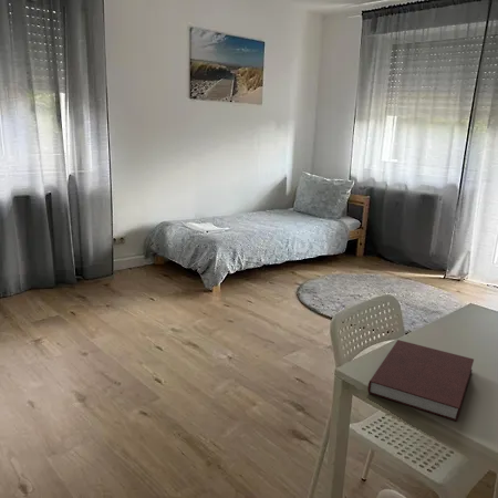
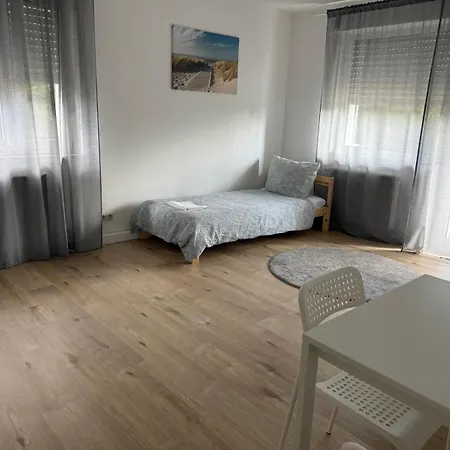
- notebook [366,339,475,422]
